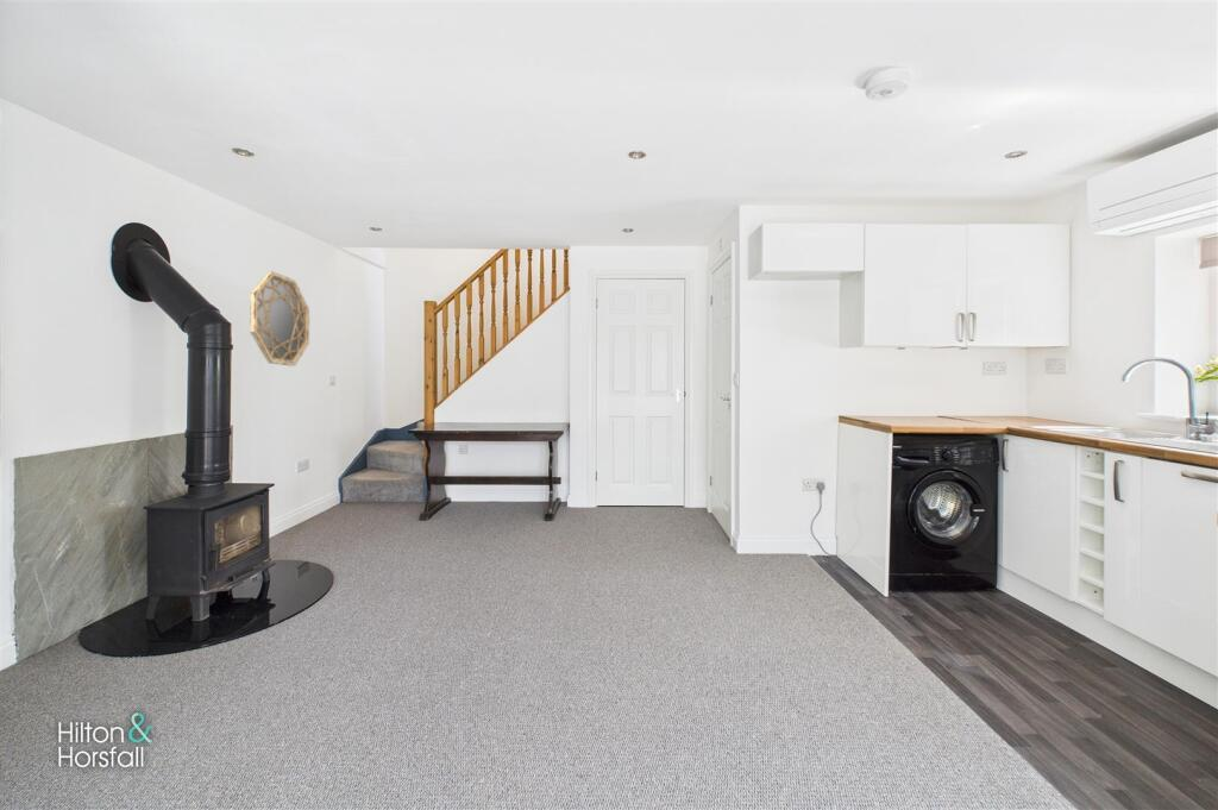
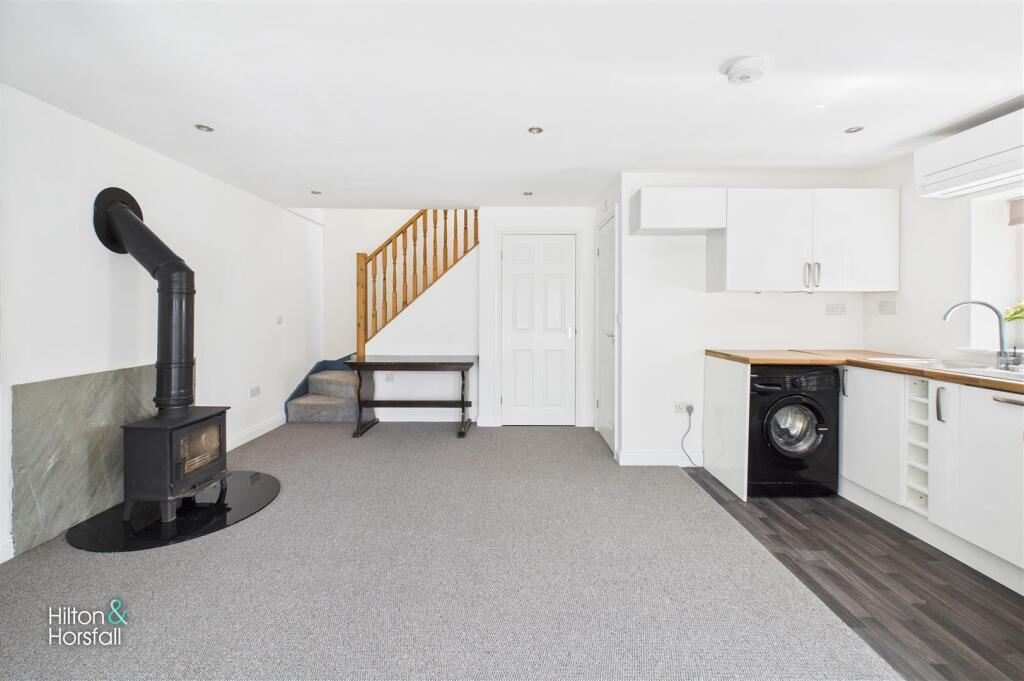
- home mirror [249,270,310,368]
